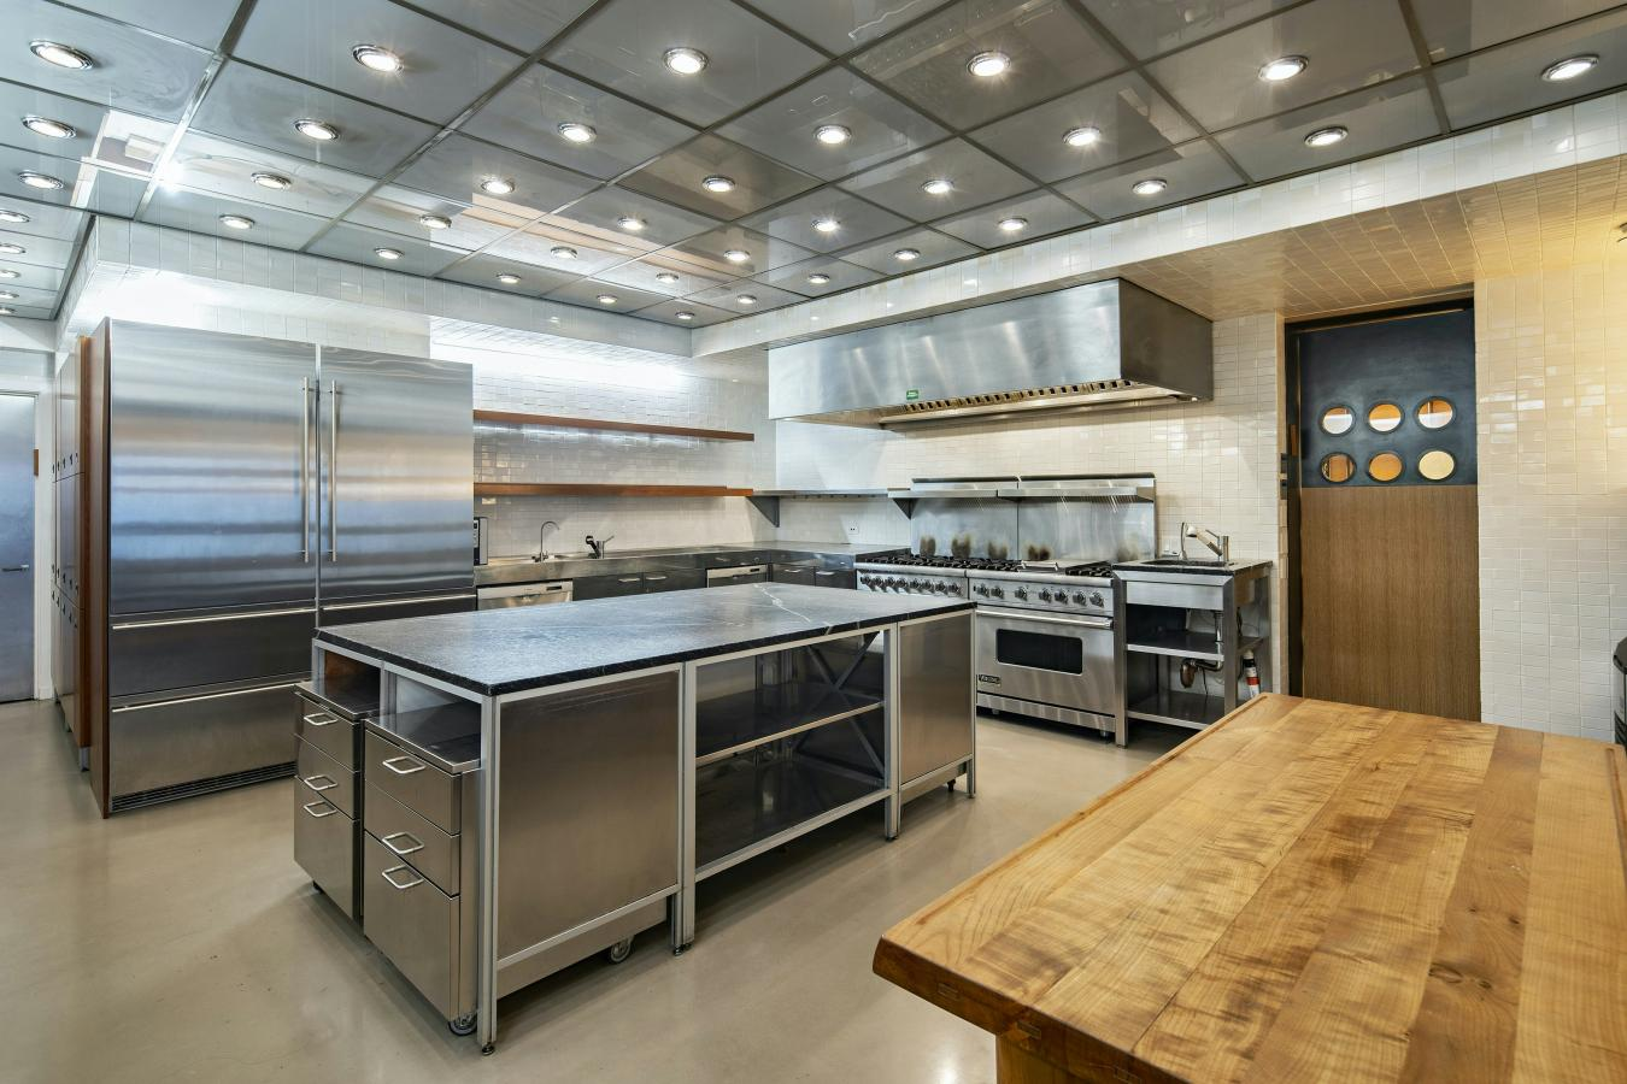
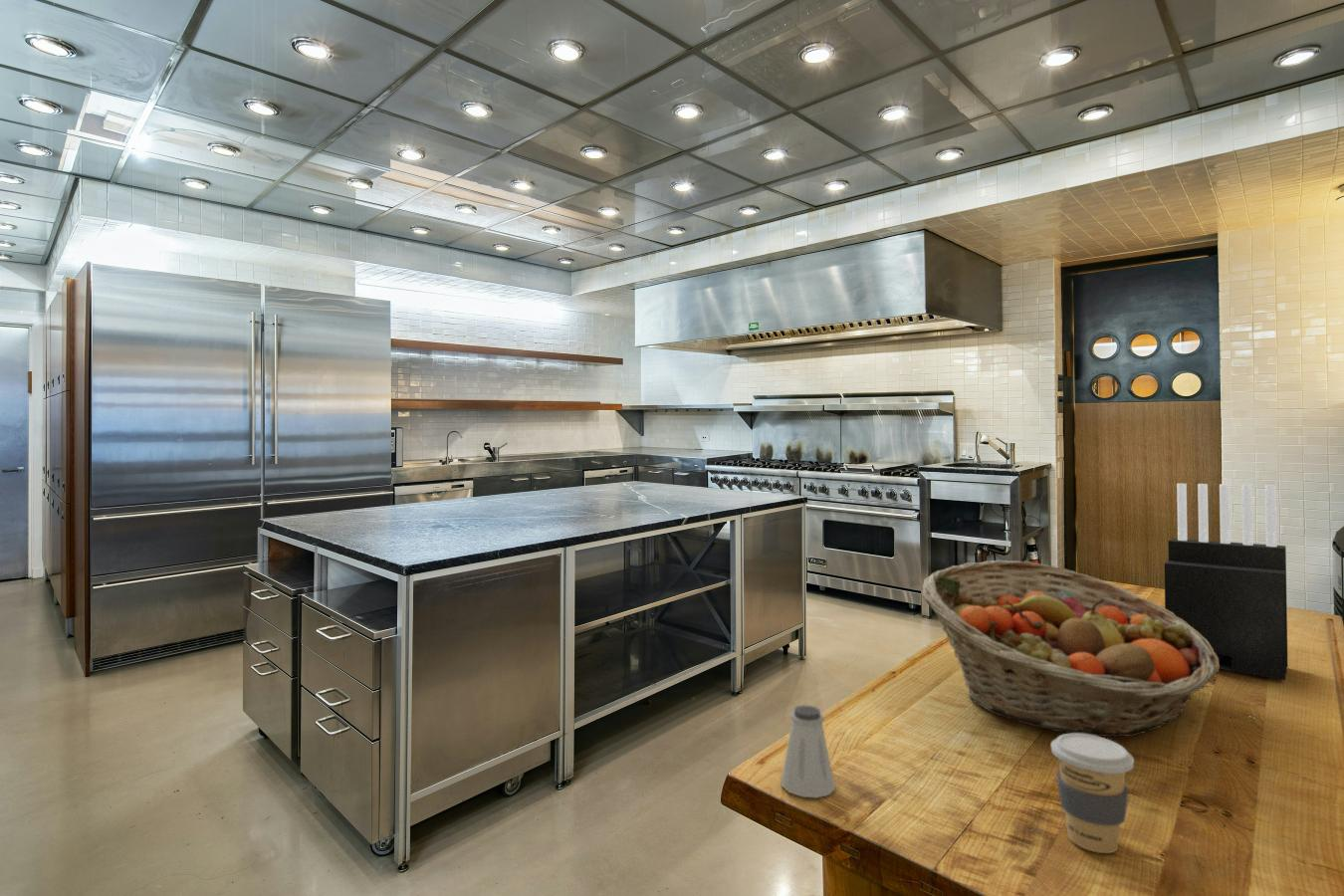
+ coffee cup [1050,733,1135,854]
+ saltshaker [781,704,836,798]
+ fruit basket [922,560,1220,738]
+ knife block [1164,483,1289,681]
